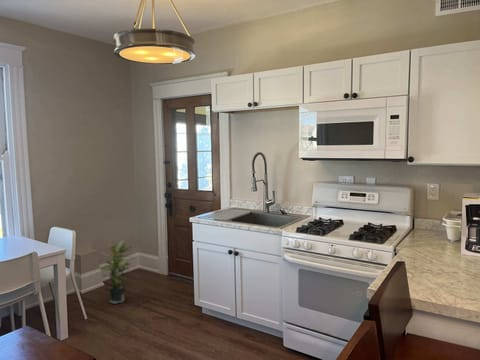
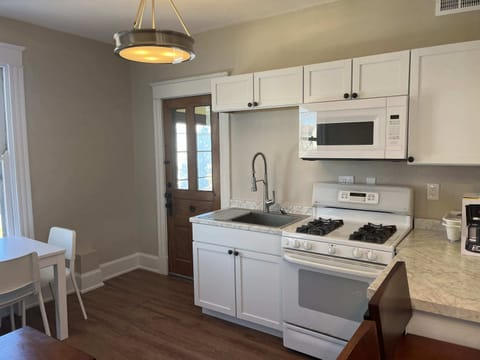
- potted plant [99,239,136,305]
